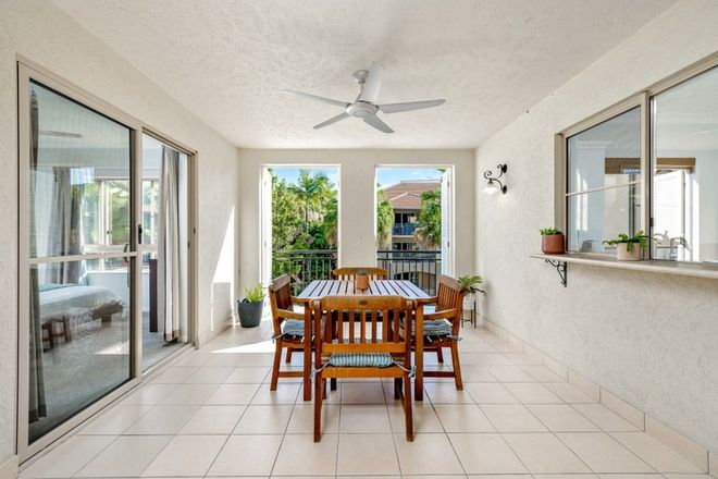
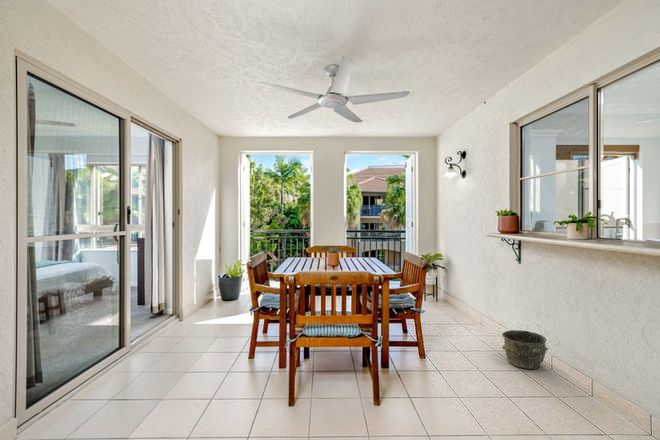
+ bucket [501,329,549,370]
